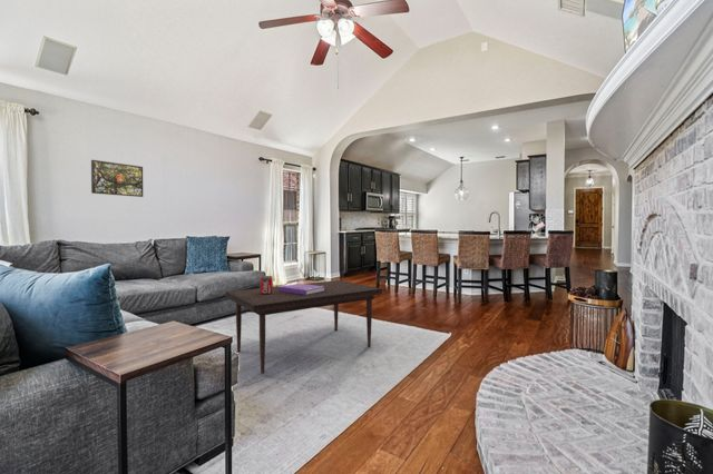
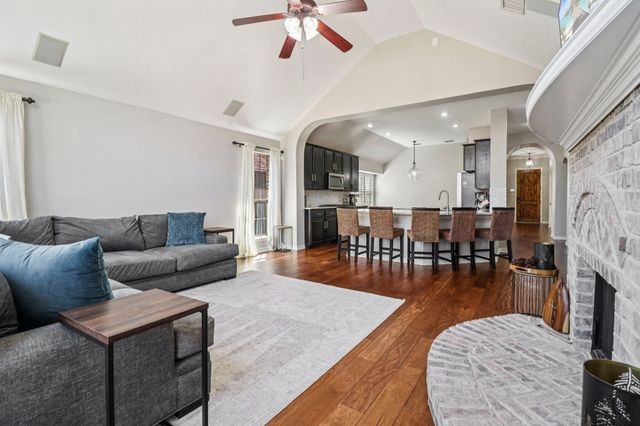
- coffee table [225,275,383,375]
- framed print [90,159,144,198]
